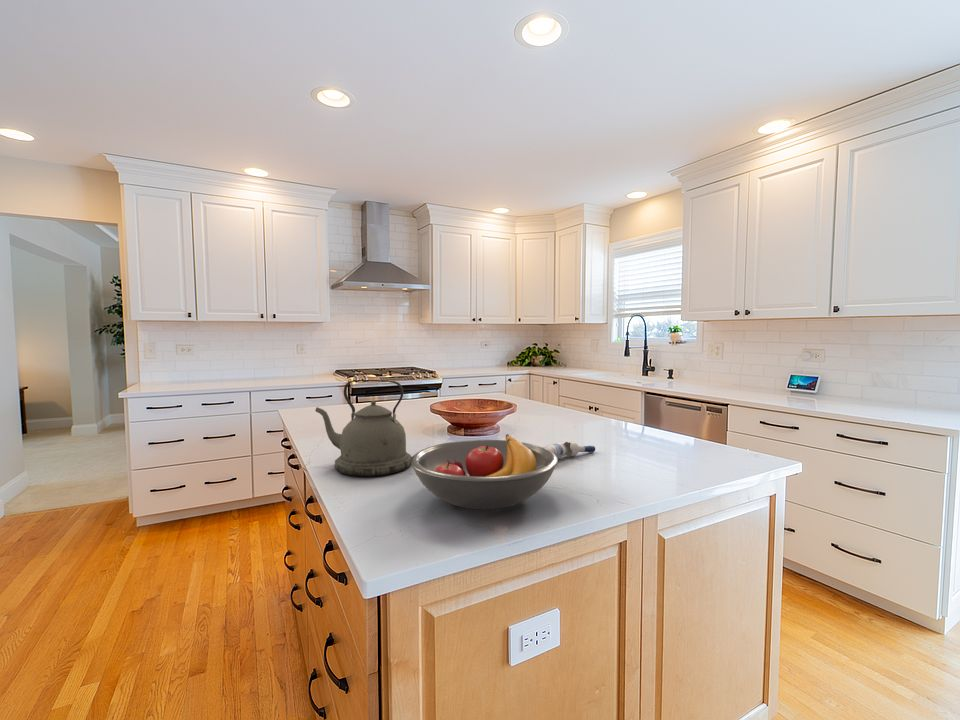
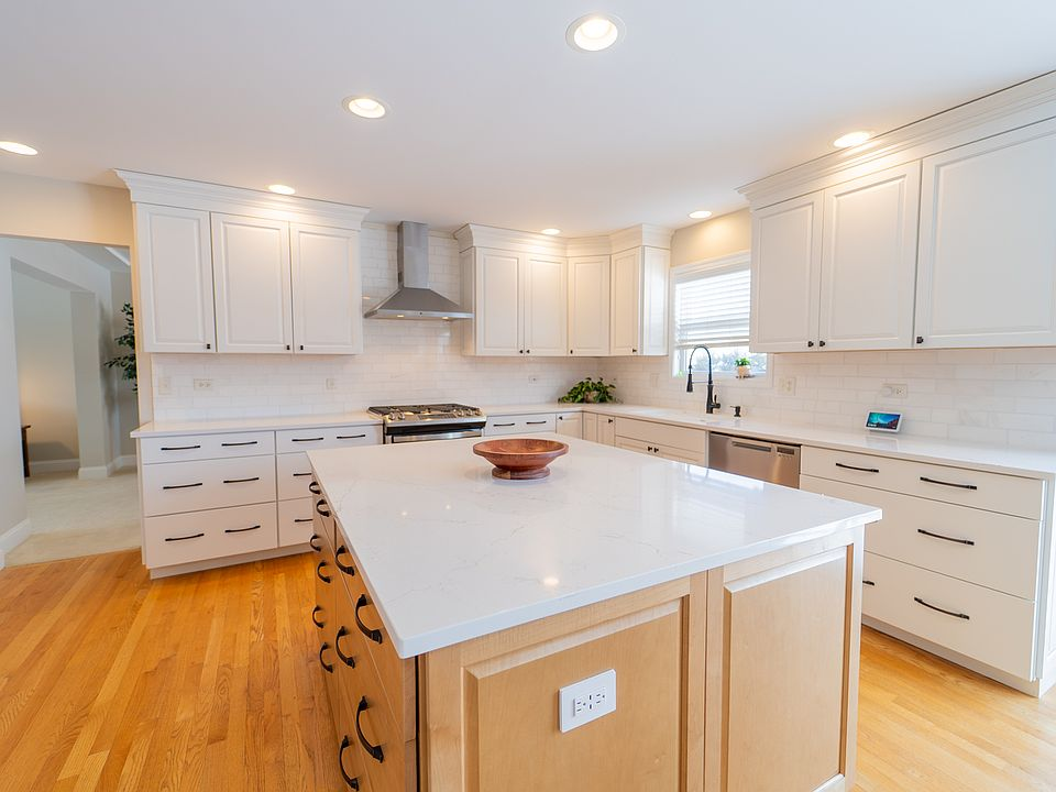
- kettle [314,379,412,477]
- fruit bowl [410,433,559,510]
- water bottle [542,441,596,459]
